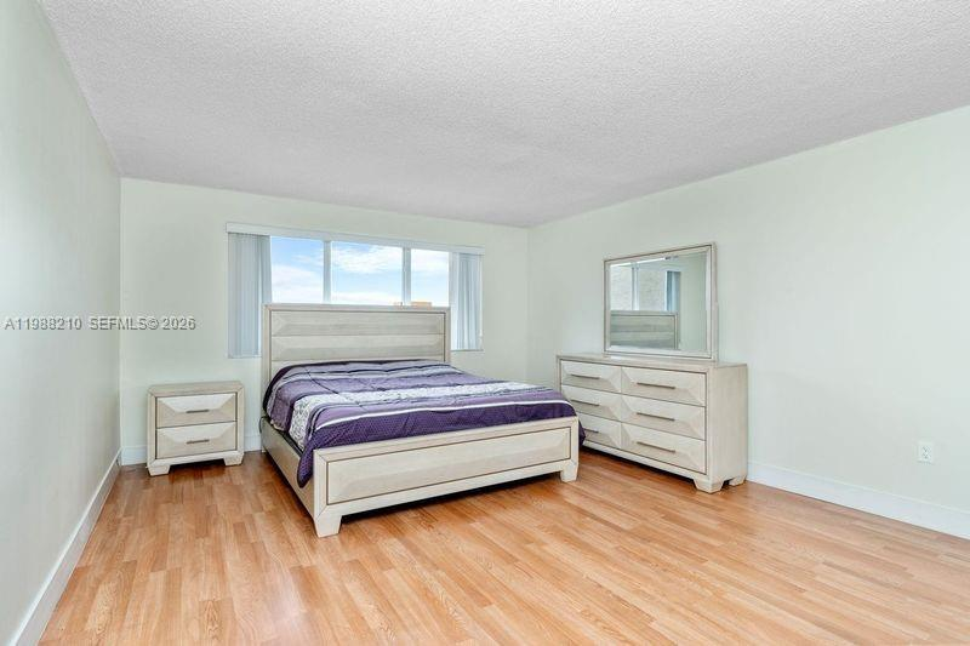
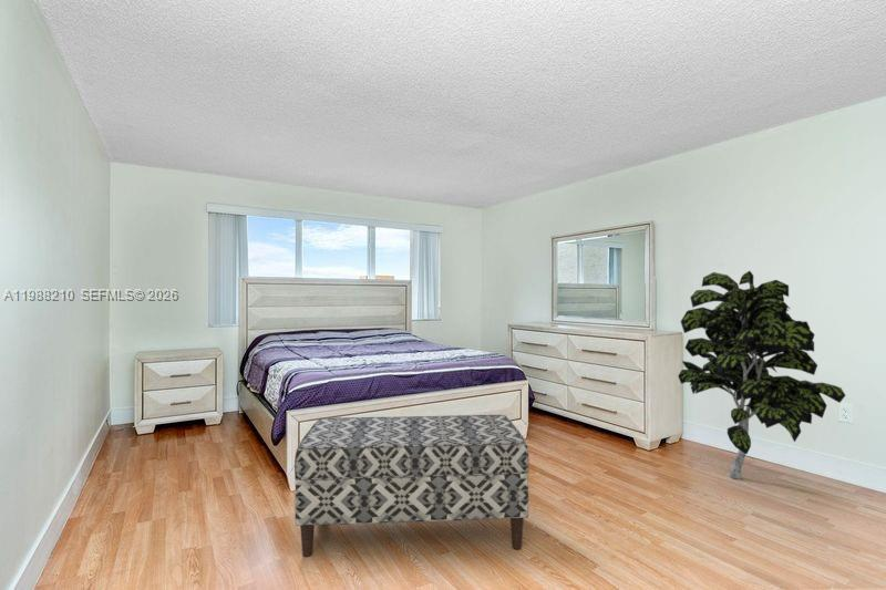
+ bench [293,414,530,558]
+ indoor plant [677,270,846,480]
